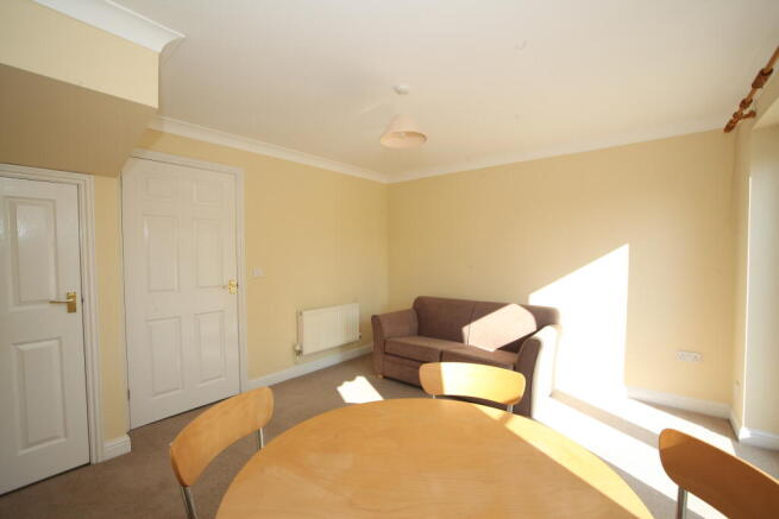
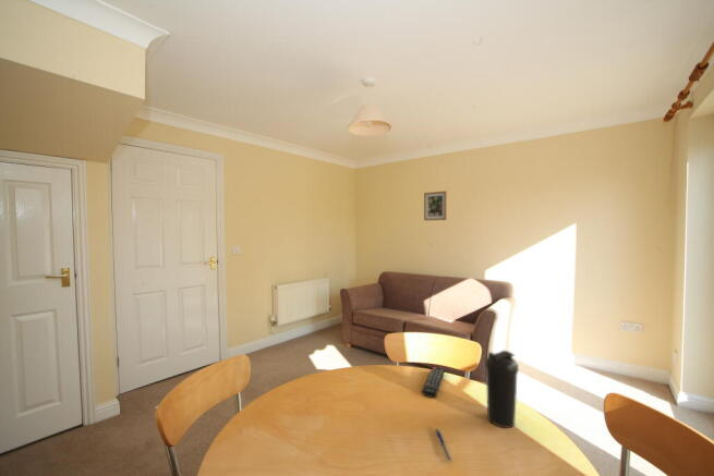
+ remote control [421,366,447,399]
+ pen [434,428,453,462]
+ water bottle [484,350,520,429]
+ wall art [423,191,448,221]
